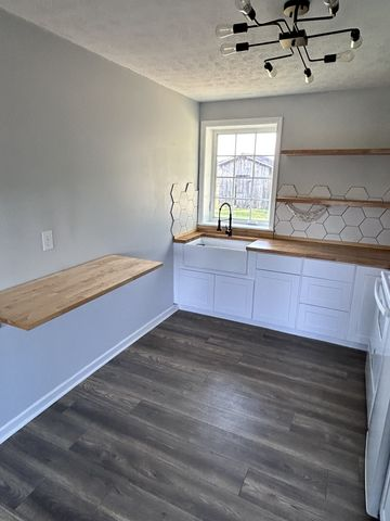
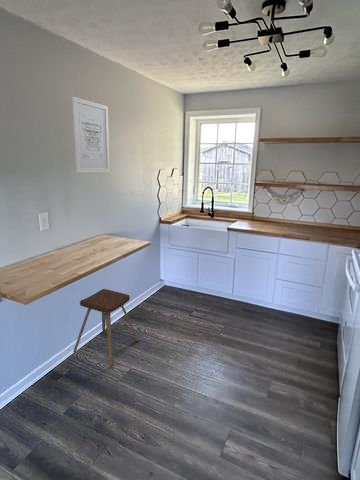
+ wall art [71,96,111,174]
+ music stool [72,288,140,367]
